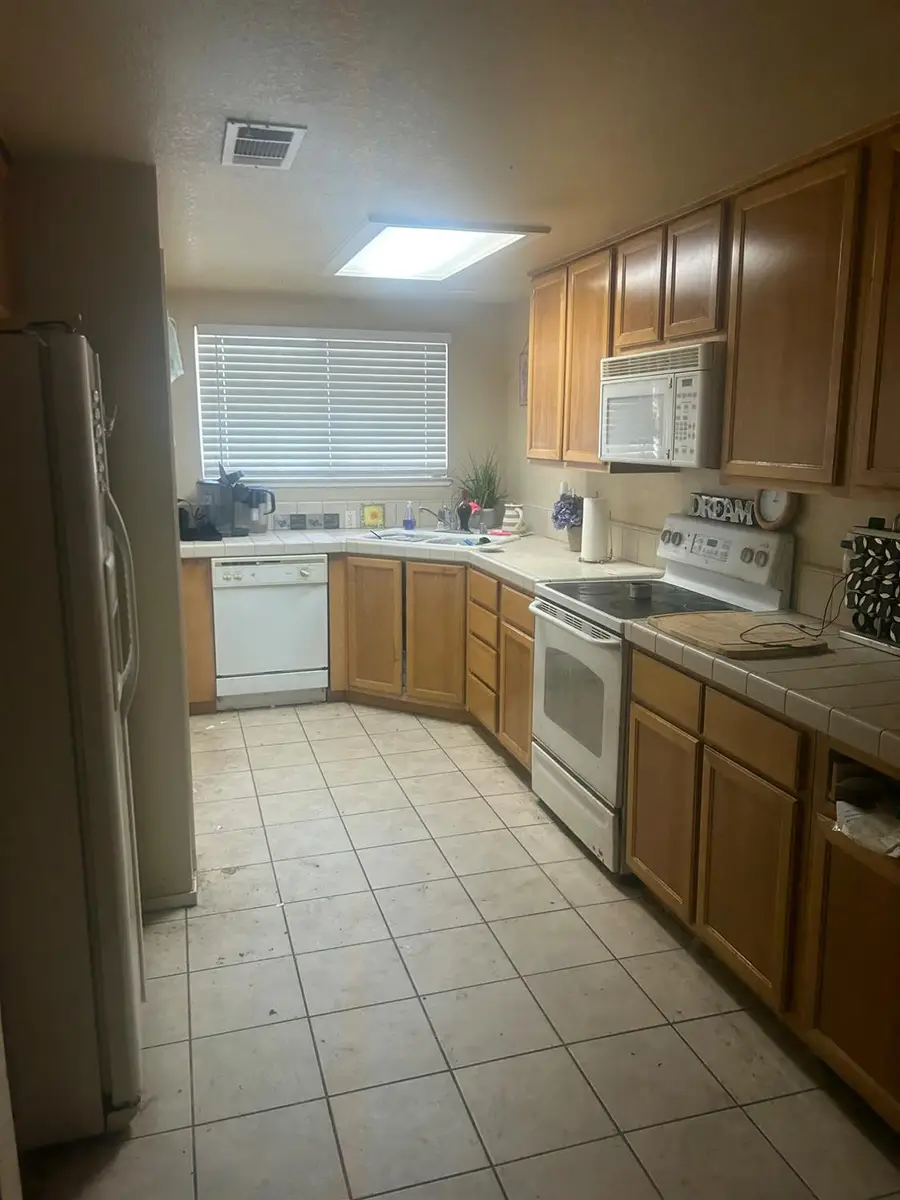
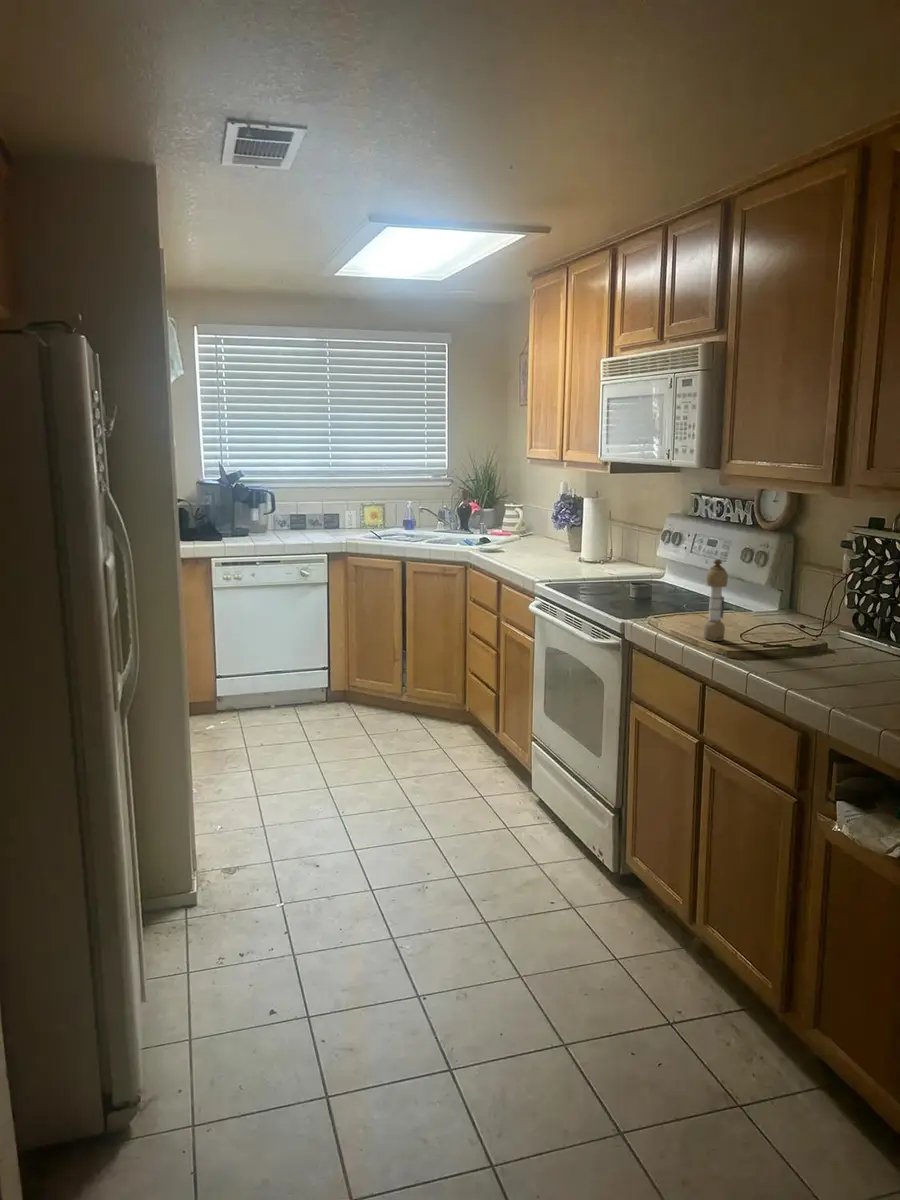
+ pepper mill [702,558,729,642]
